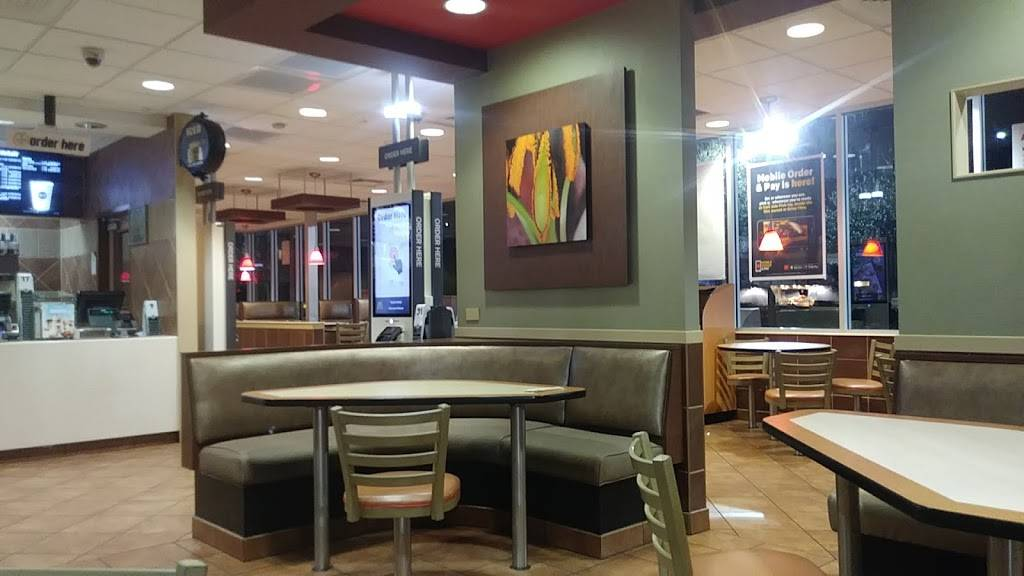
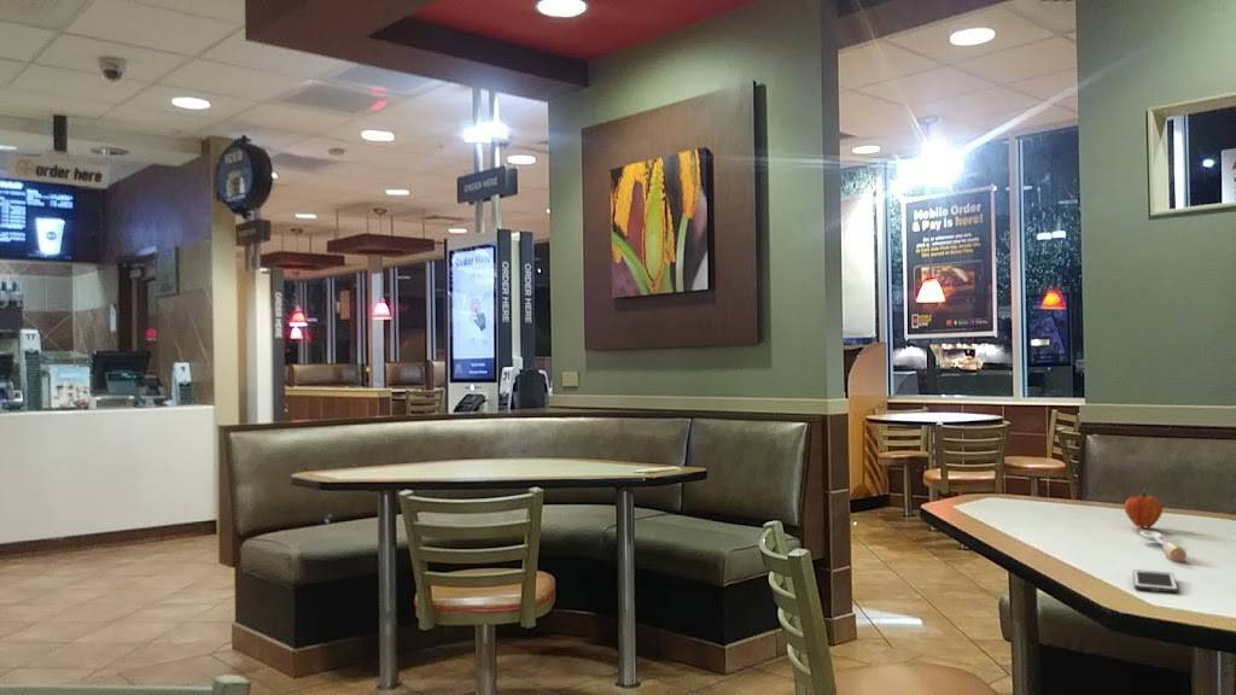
+ spoon [1139,530,1188,563]
+ fruit [1123,490,1164,528]
+ cell phone [1132,568,1179,594]
